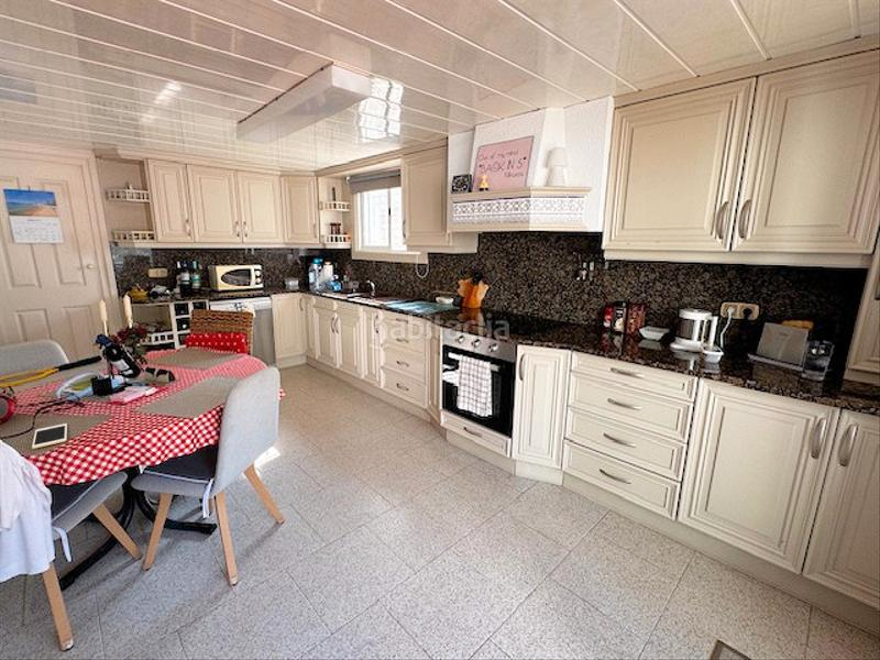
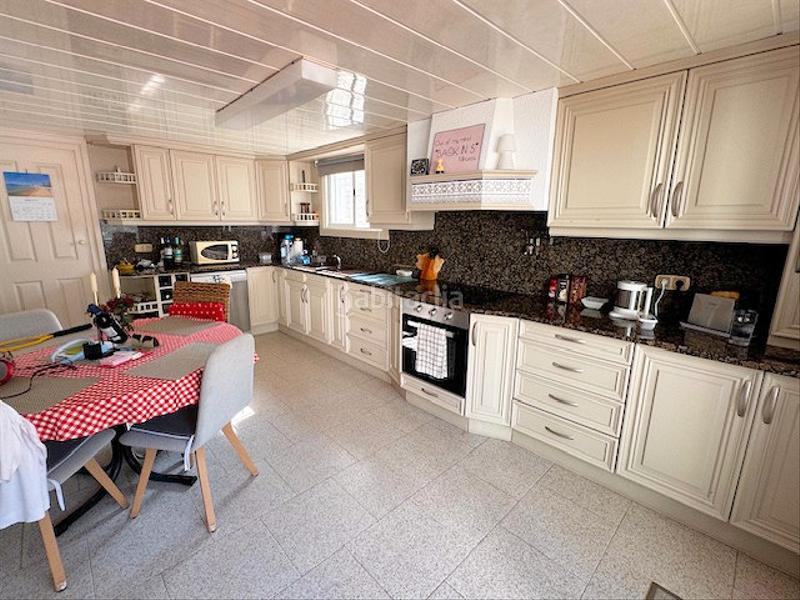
- cell phone [31,422,68,450]
